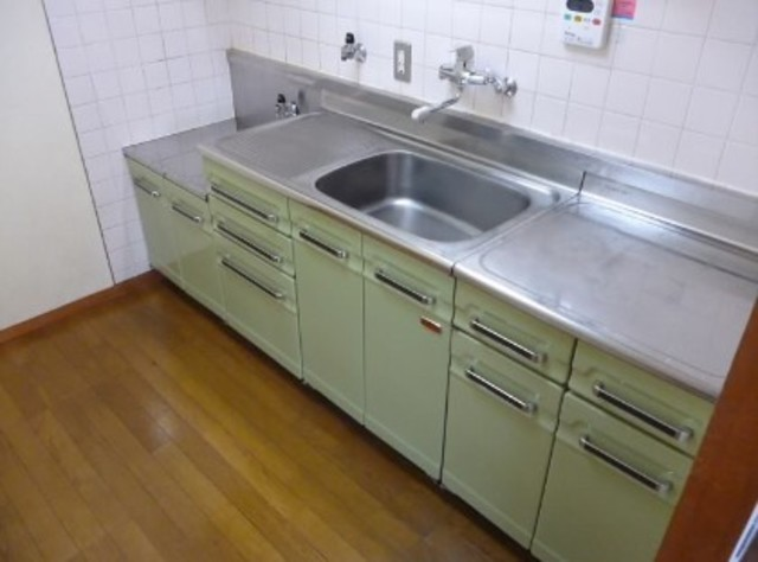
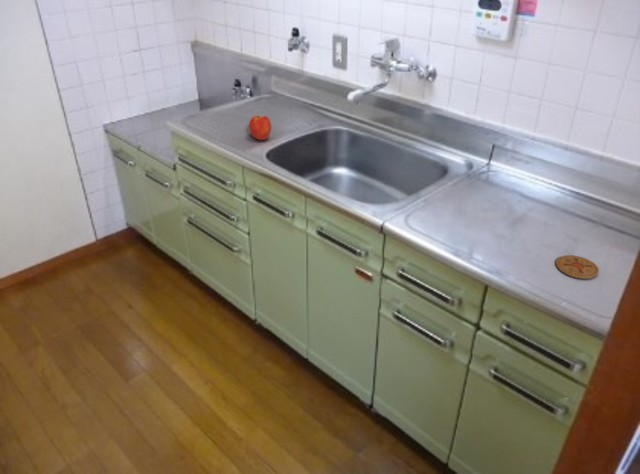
+ coaster [555,254,600,280]
+ apple [248,115,272,141]
